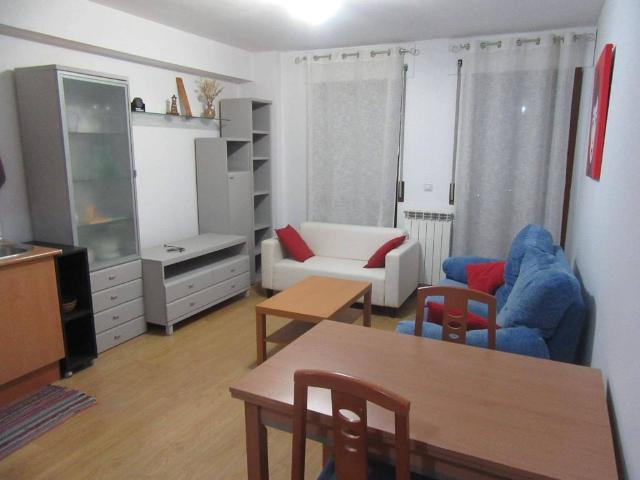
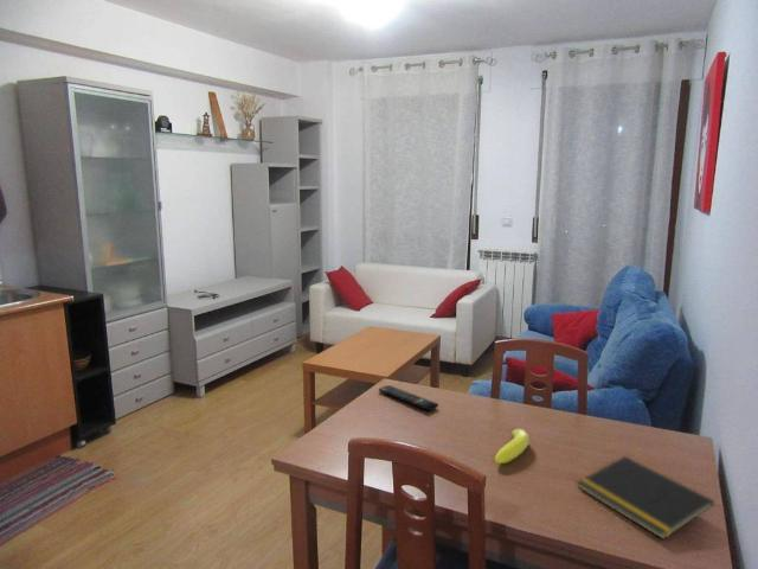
+ notepad [577,455,715,541]
+ banana [494,428,531,465]
+ remote control [378,384,439,411]
